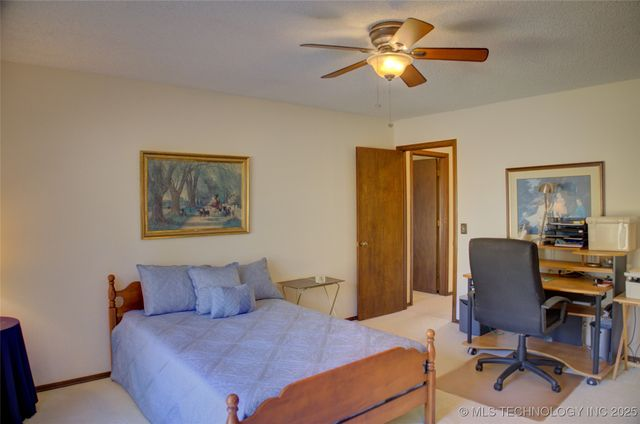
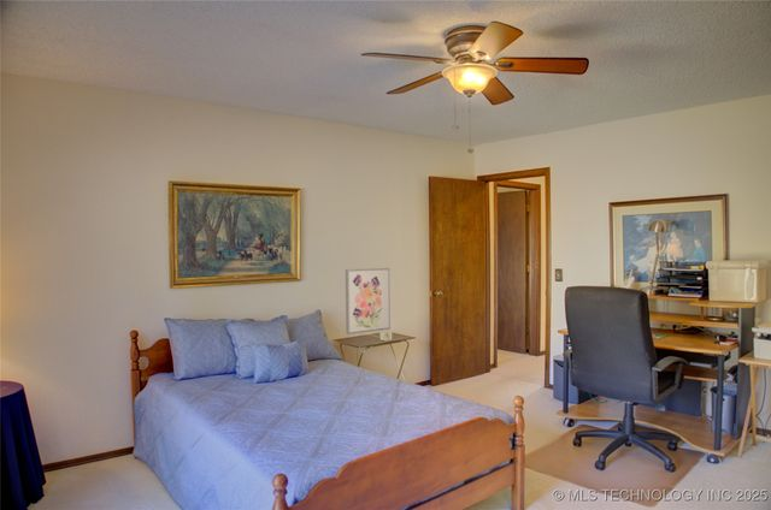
+ wall art [345,267,392,336]
